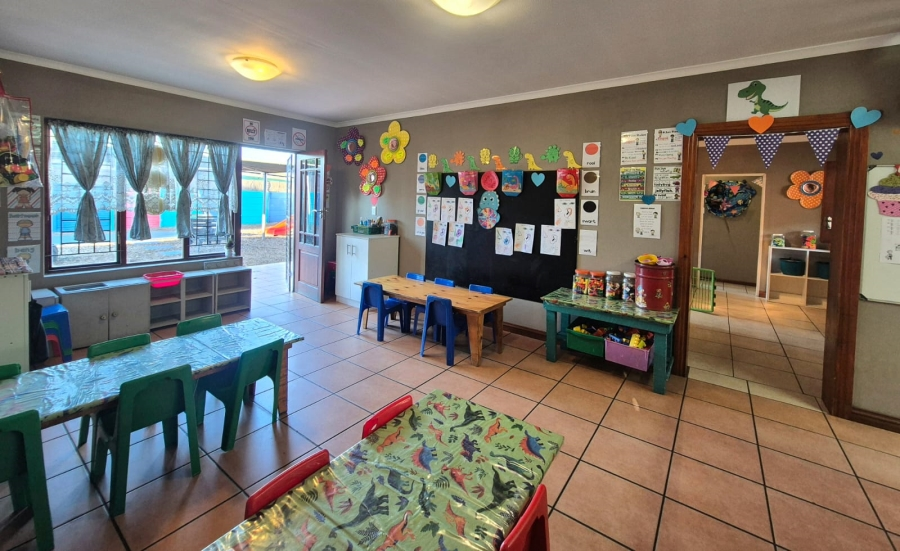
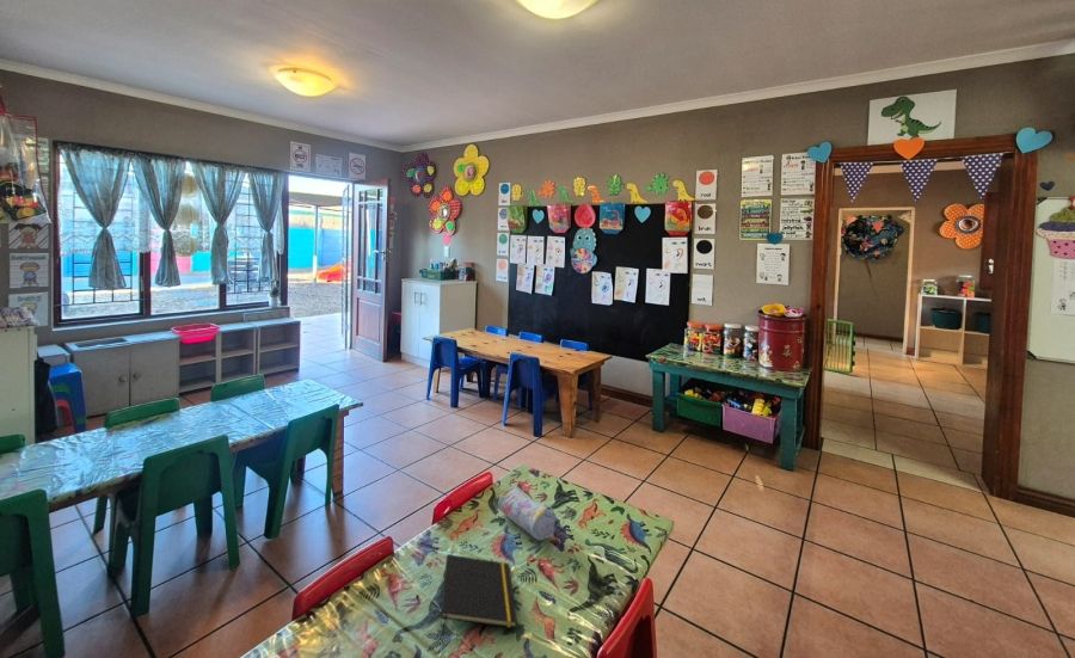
+ notepad [440,554,518,637]
+ pencil case [497,485,559,541]
